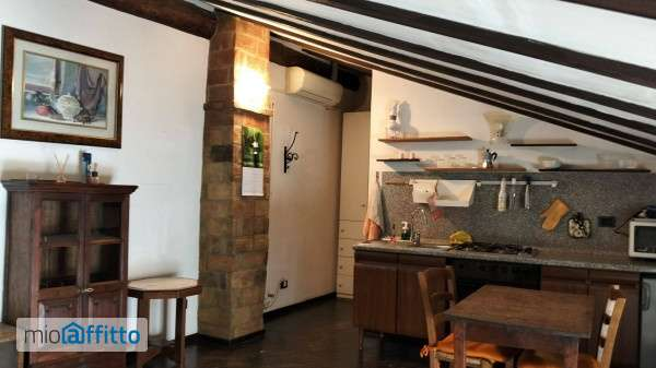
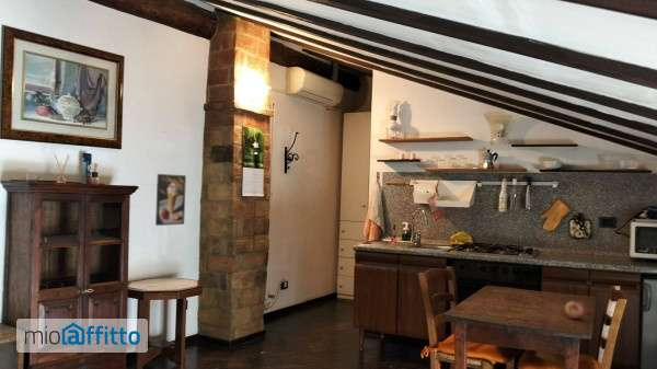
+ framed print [154,173,187,227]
+ fruit [564,300,588,320]
